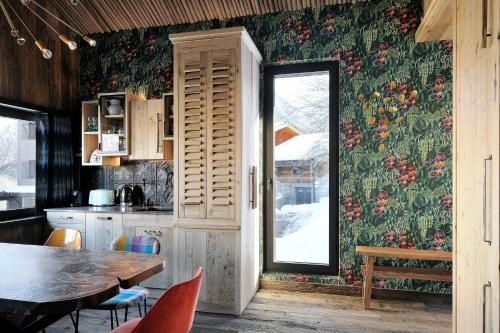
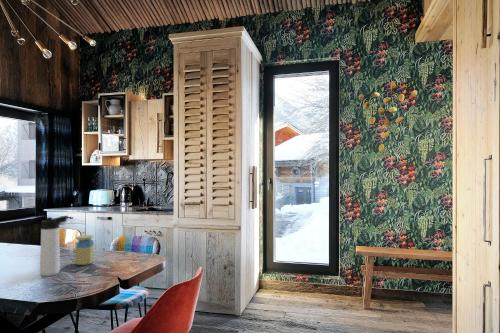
+ jar [74,234,95,266]
+ thermos bottle [39,215,69,277]
